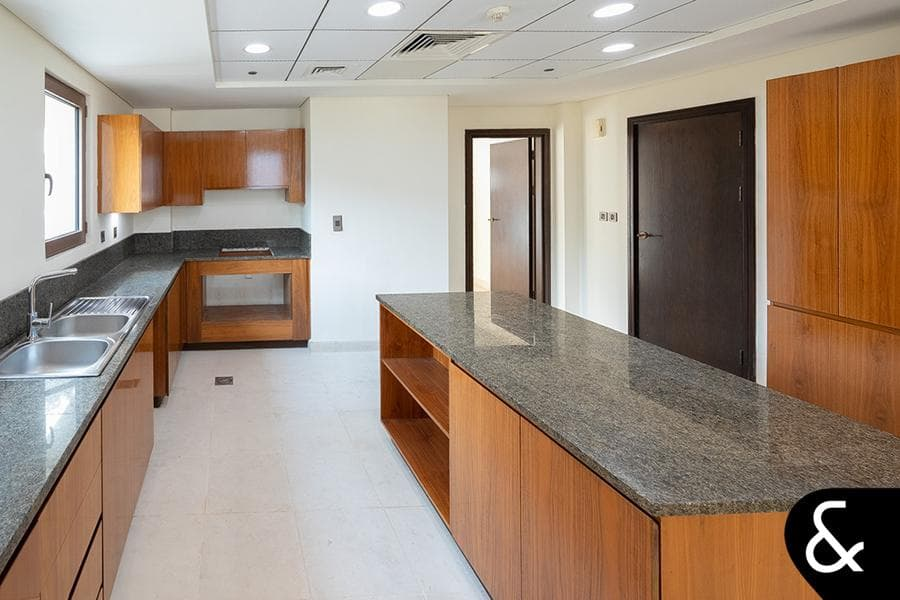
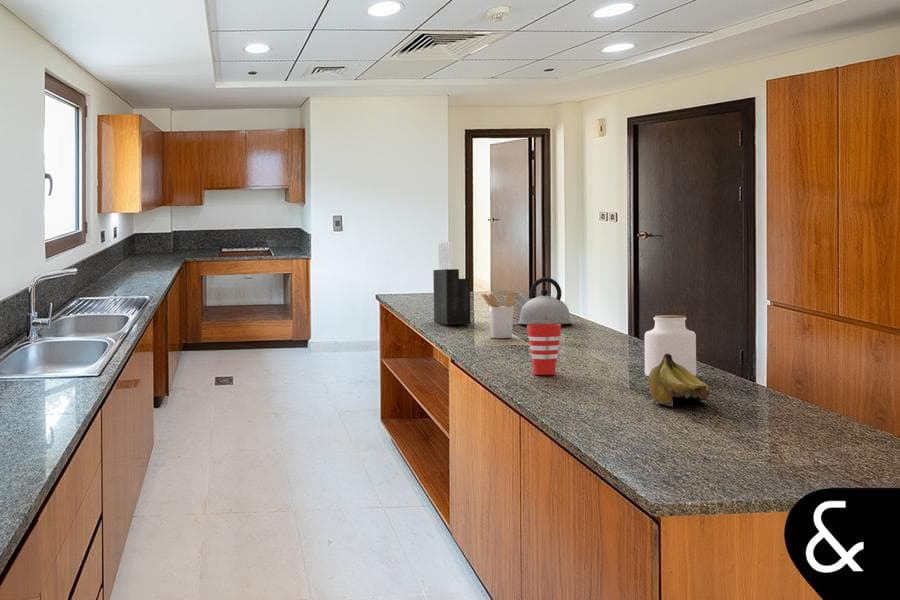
+ jar [644,314,697,377]
+ knife block [432,241,471,326]
+ kettle [514,276,573,325]
+ cup [526,324,562,376]
+ fruit [647,354,711,407]
+ utensil holder [480,290,516,339]
